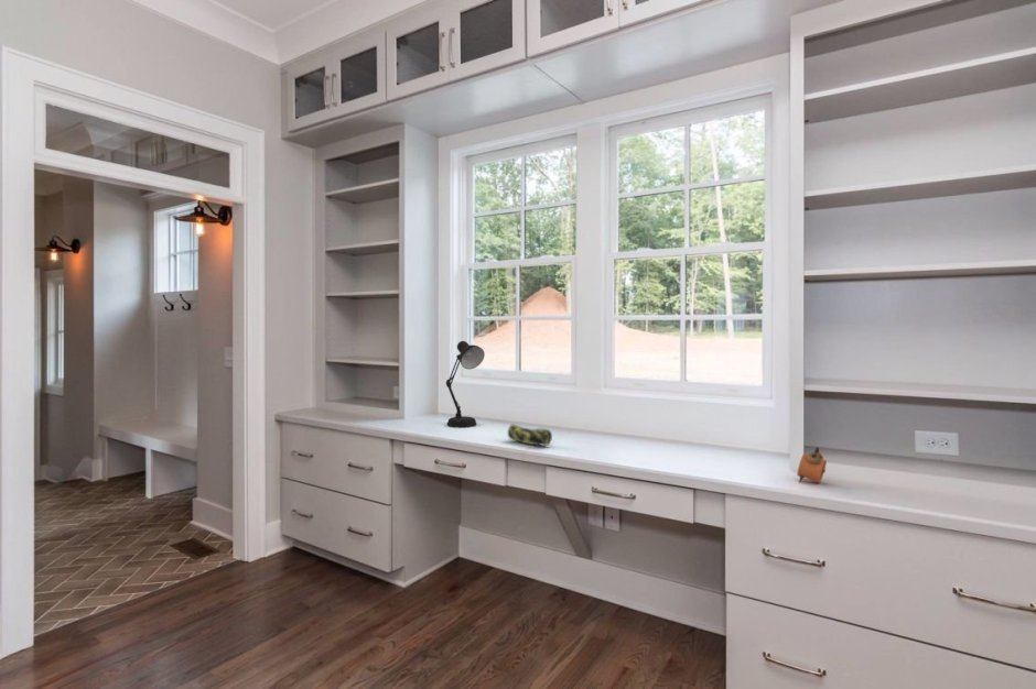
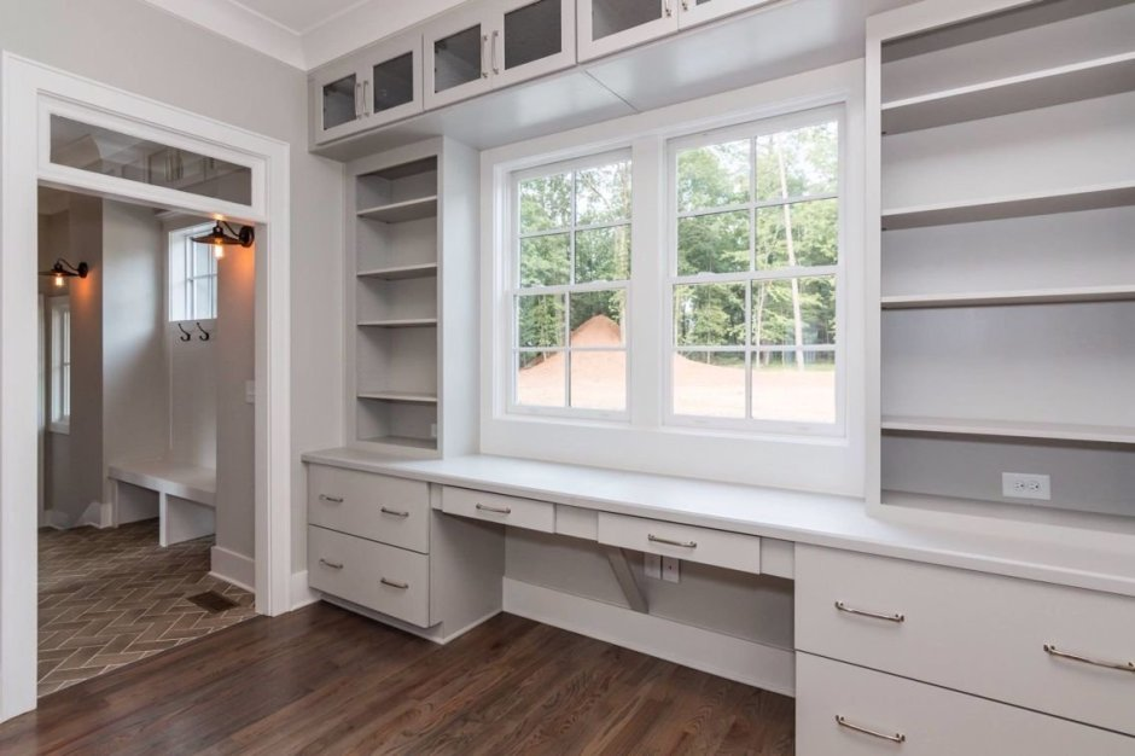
- pencil case [507,424,553,447]
- desk lamp [445,340,486,428]
- alarm clock [796,446,828,484]
